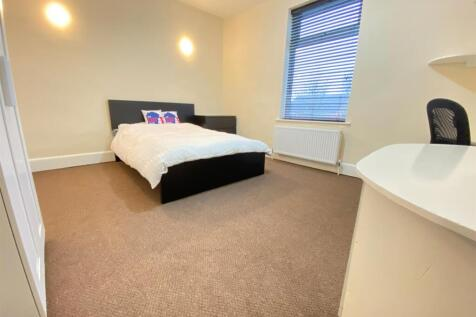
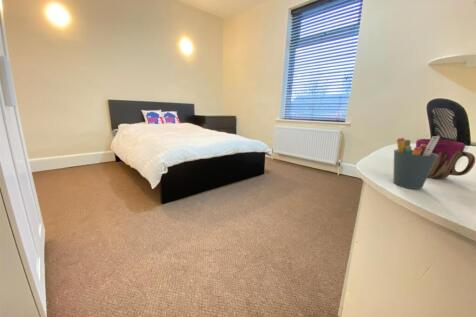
+ pen holder [392,135,441,190]
+ cup [415,138,476,180]
